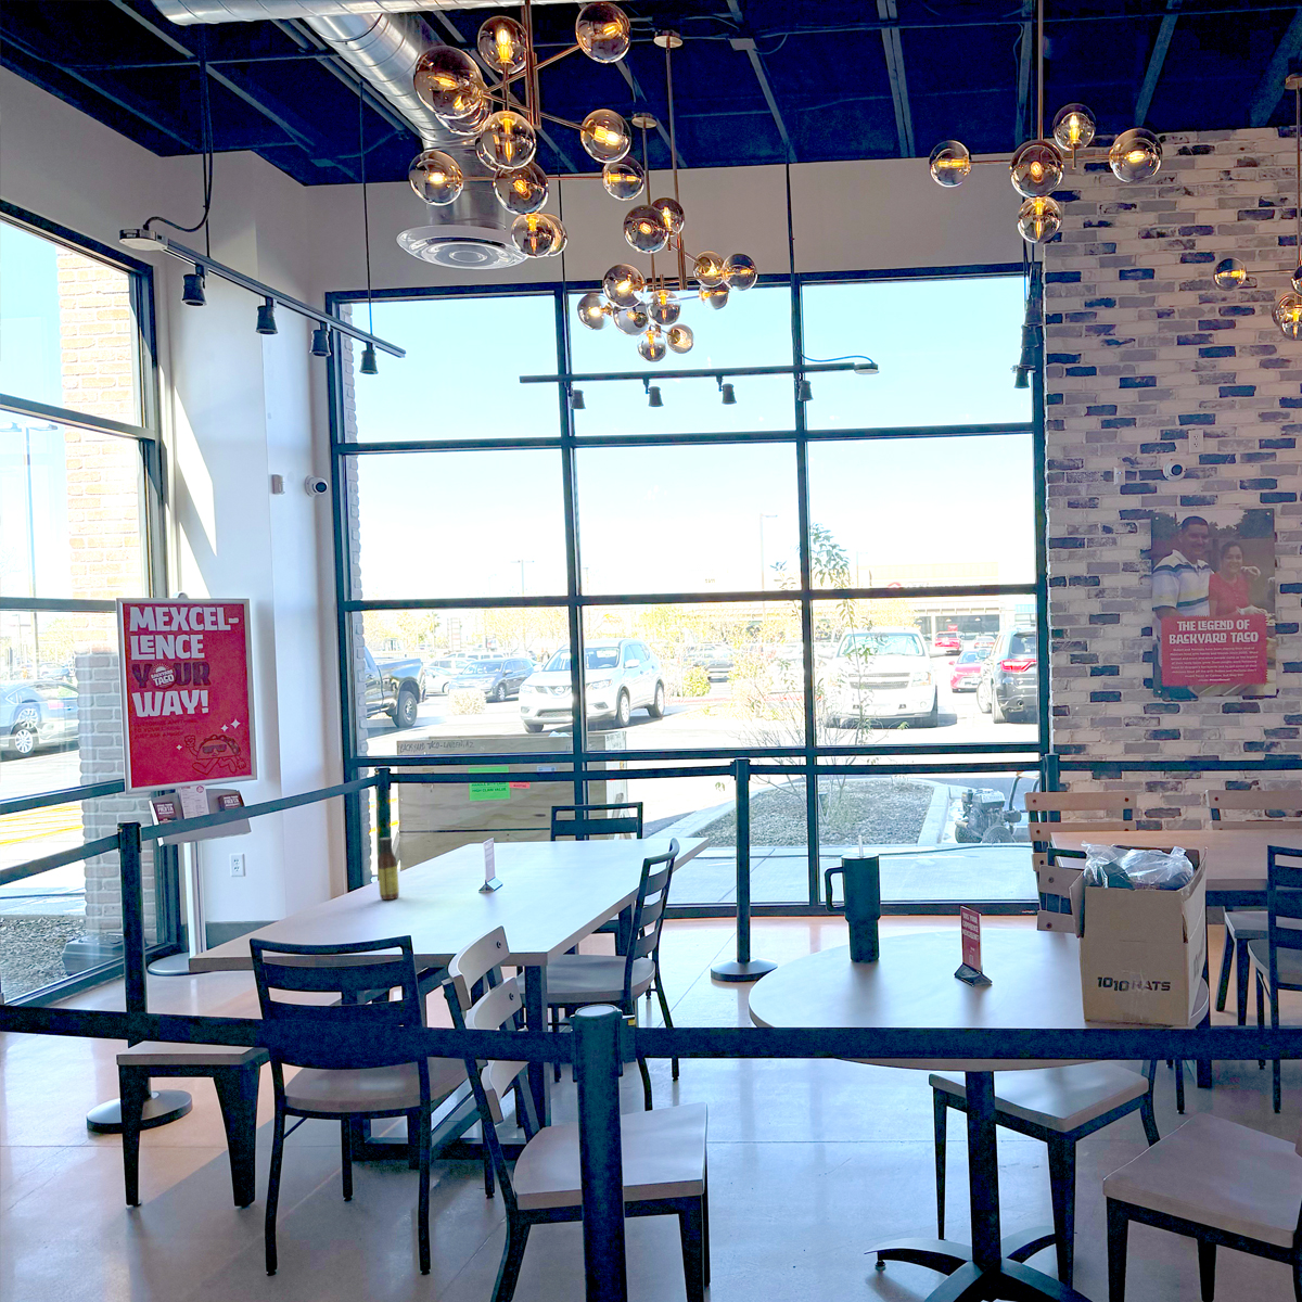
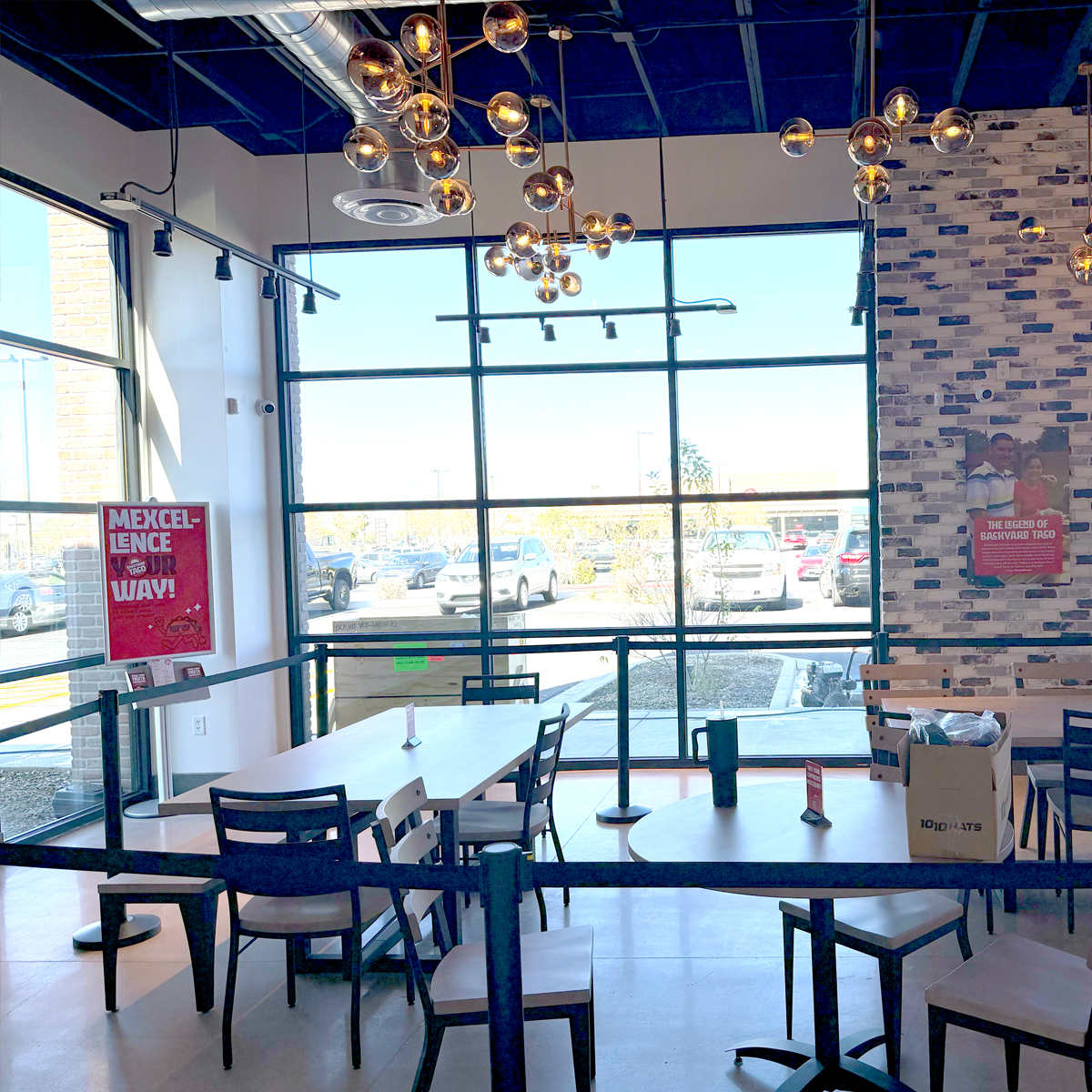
- sauce bottle [377,837,401,900]
